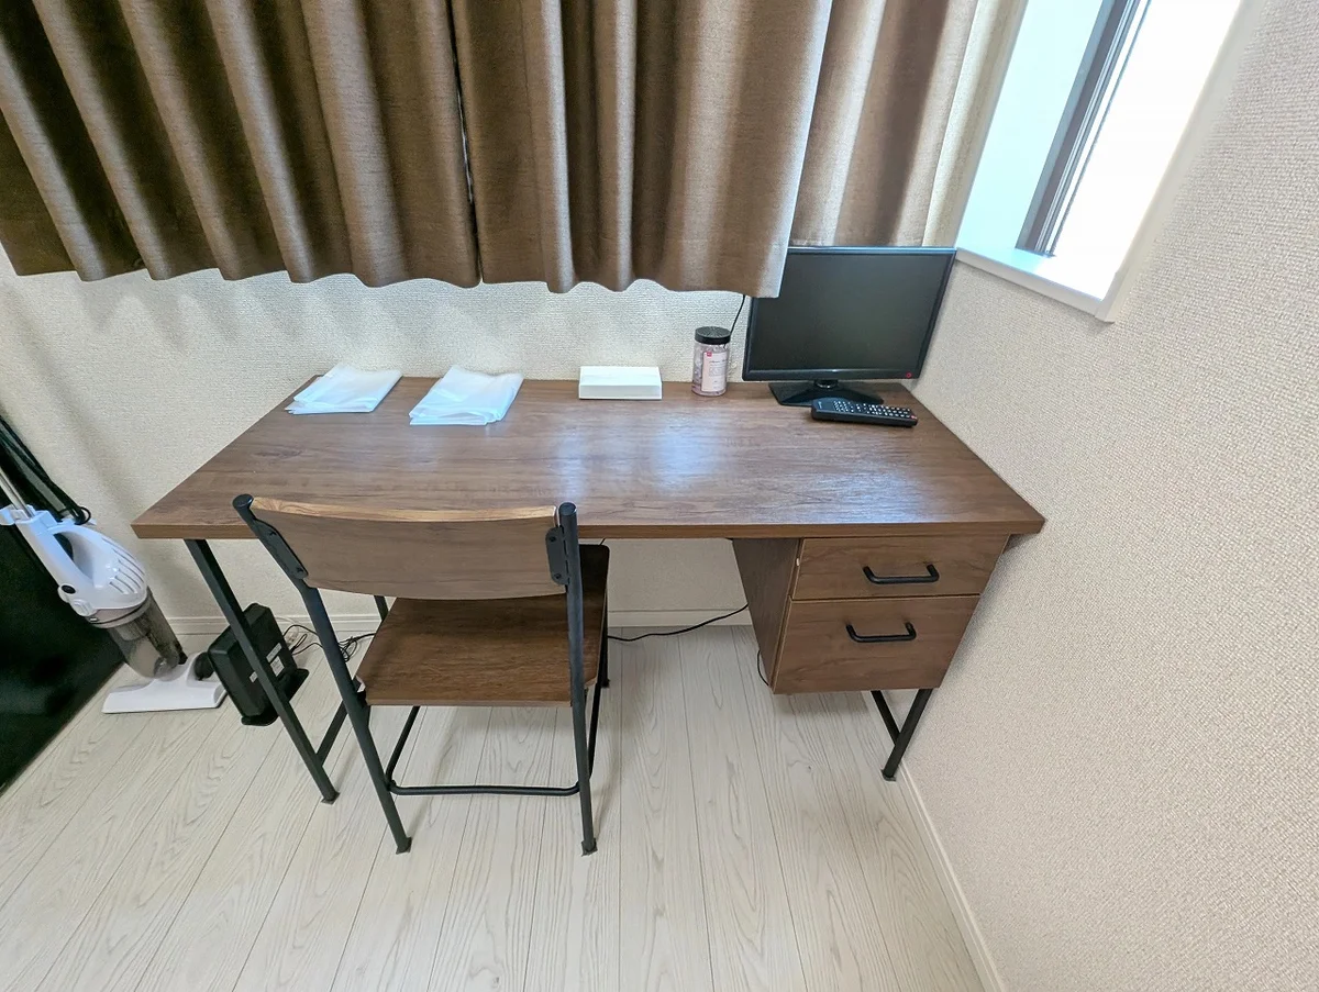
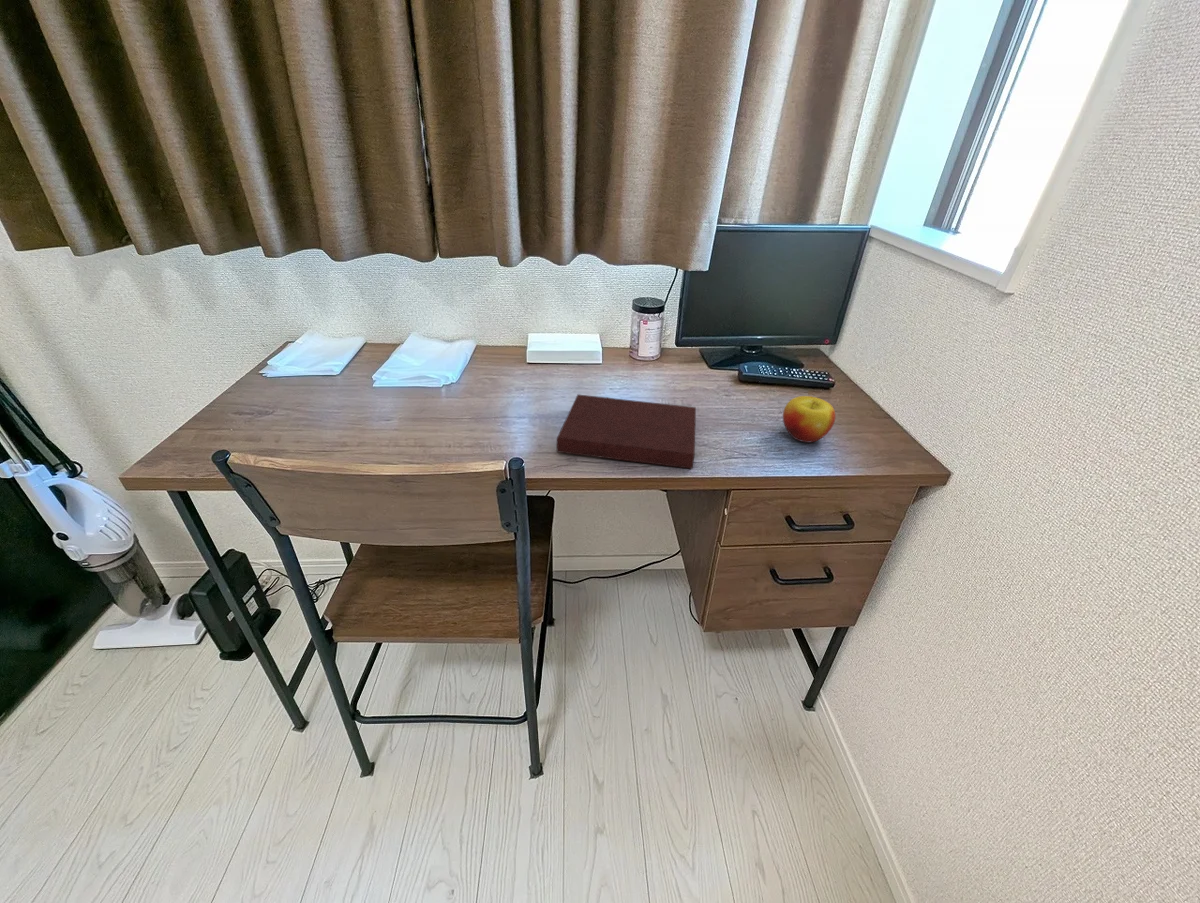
+ notebook [556,393,697,470]
+ apple [782,395,837,443]
